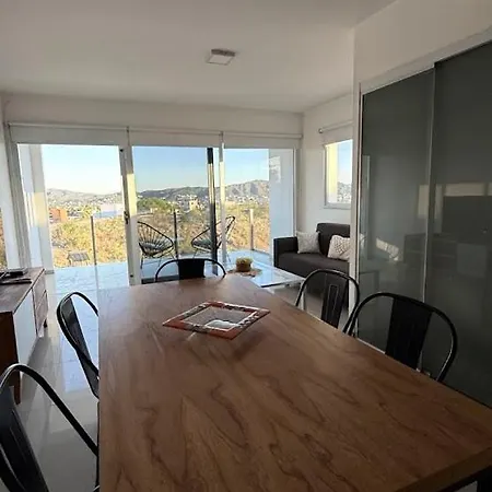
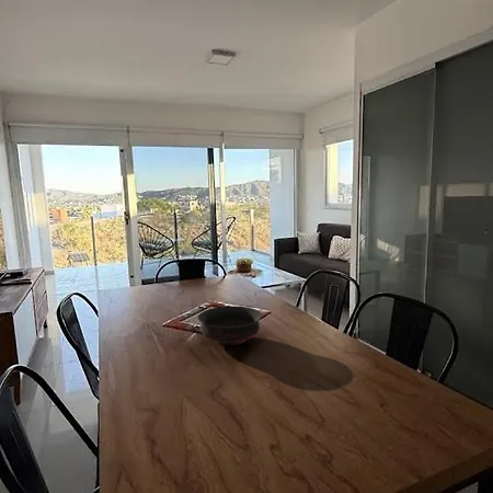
+ bowl [197,305,263,346]
